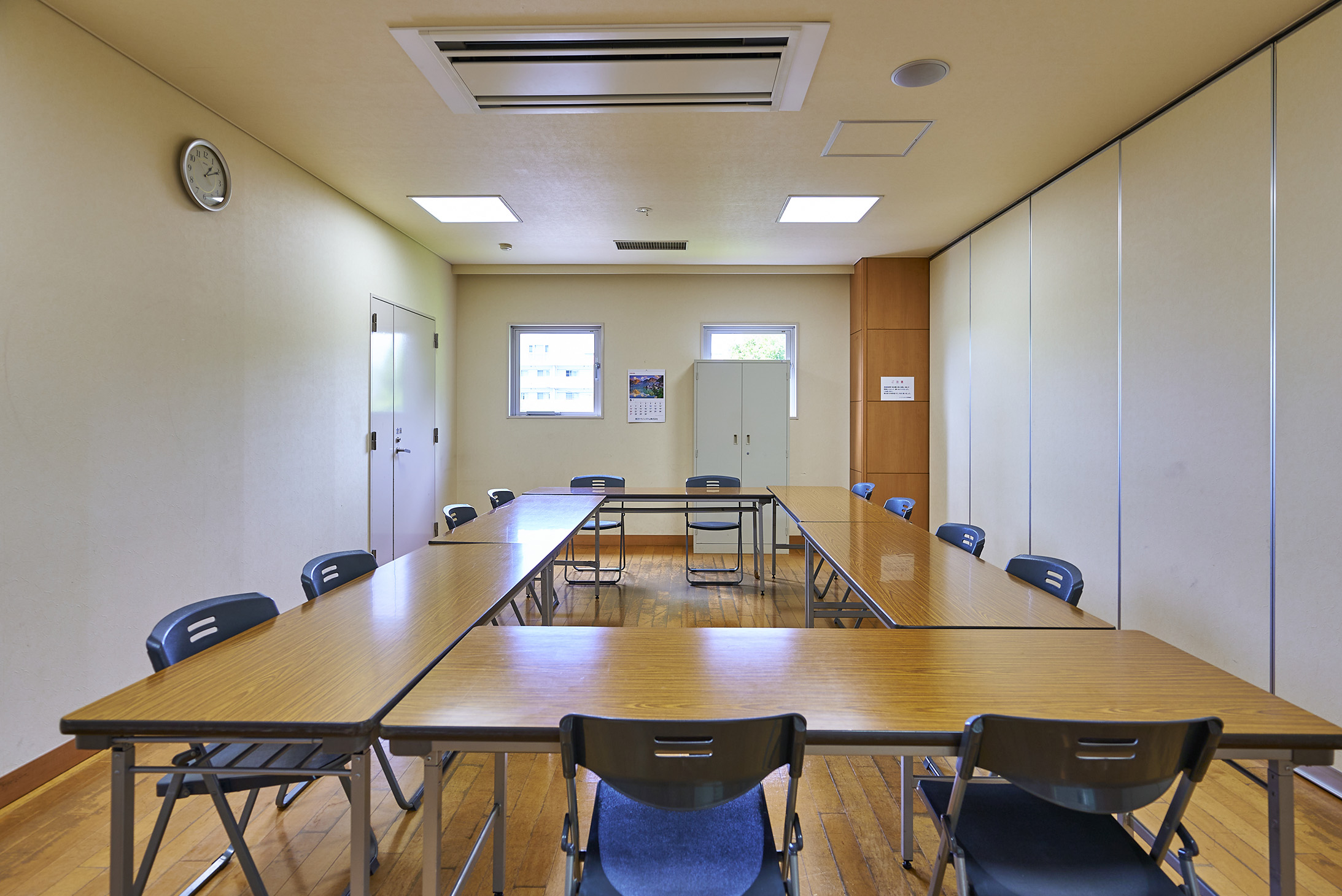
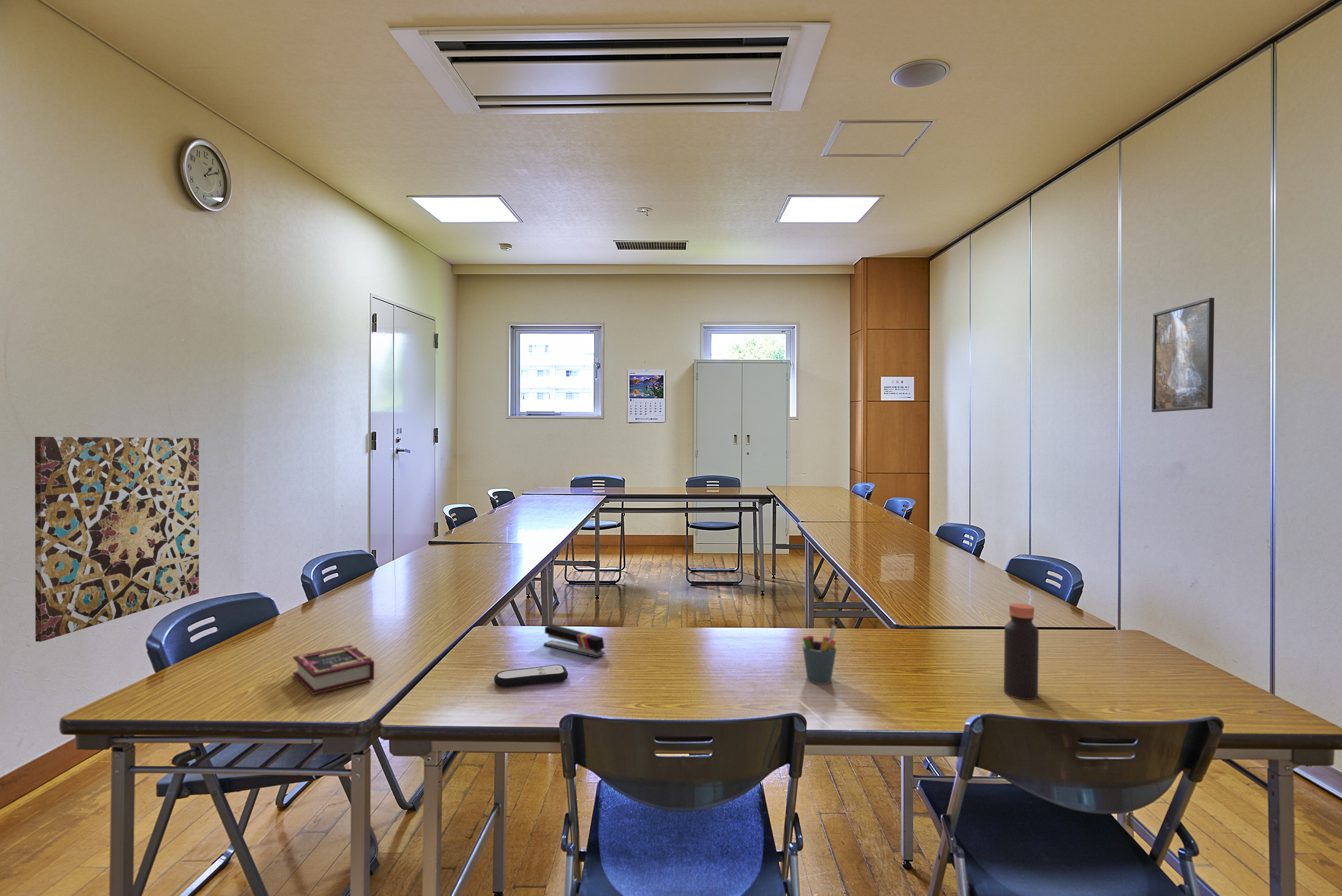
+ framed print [1151,297,1215,413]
+ wall art [34,436,200,642]
+ stapler [543,624,605,658]
+ bottle [1003,603,1039,700]
+ remote control [494,664,568,688]
+ book [292,644,375,695]
+ pen holder [802,625,837,685]
